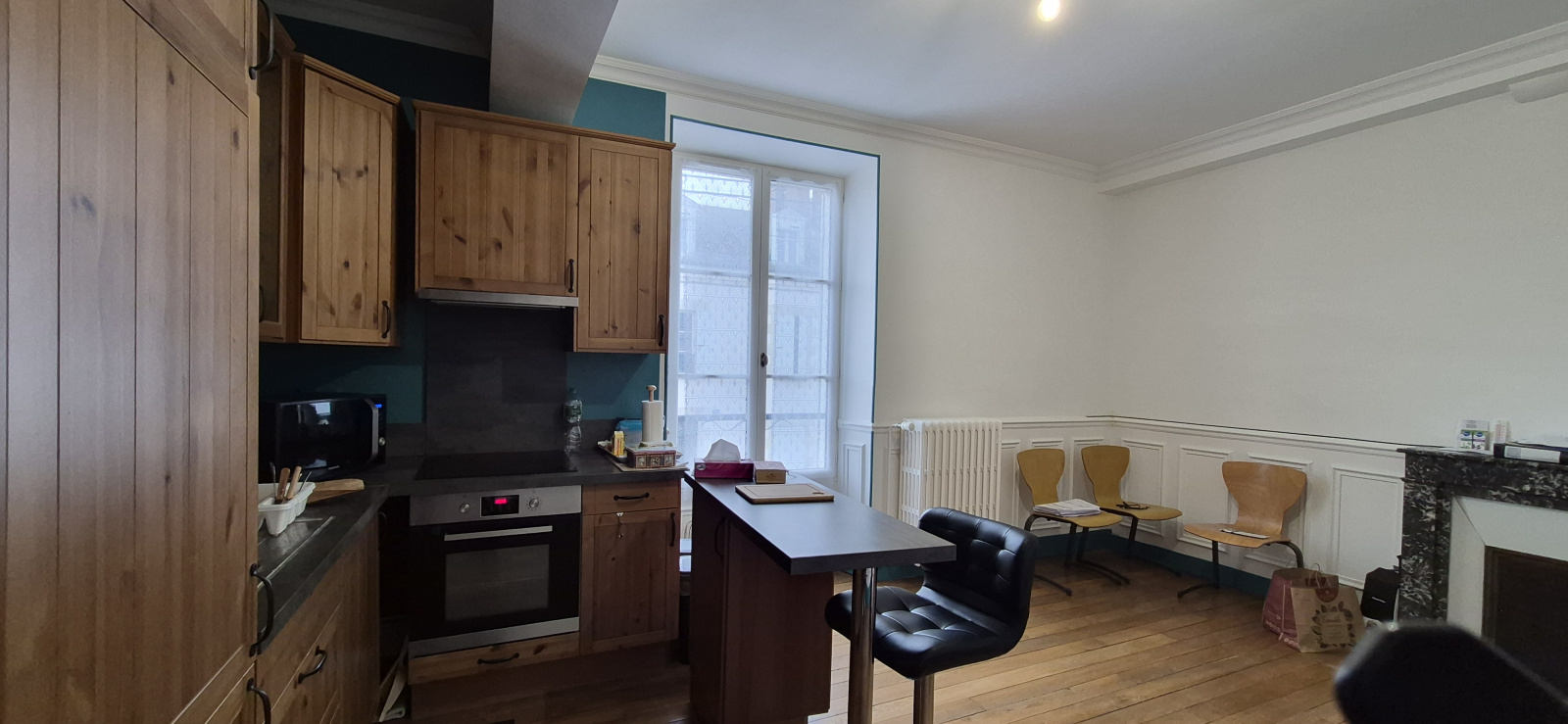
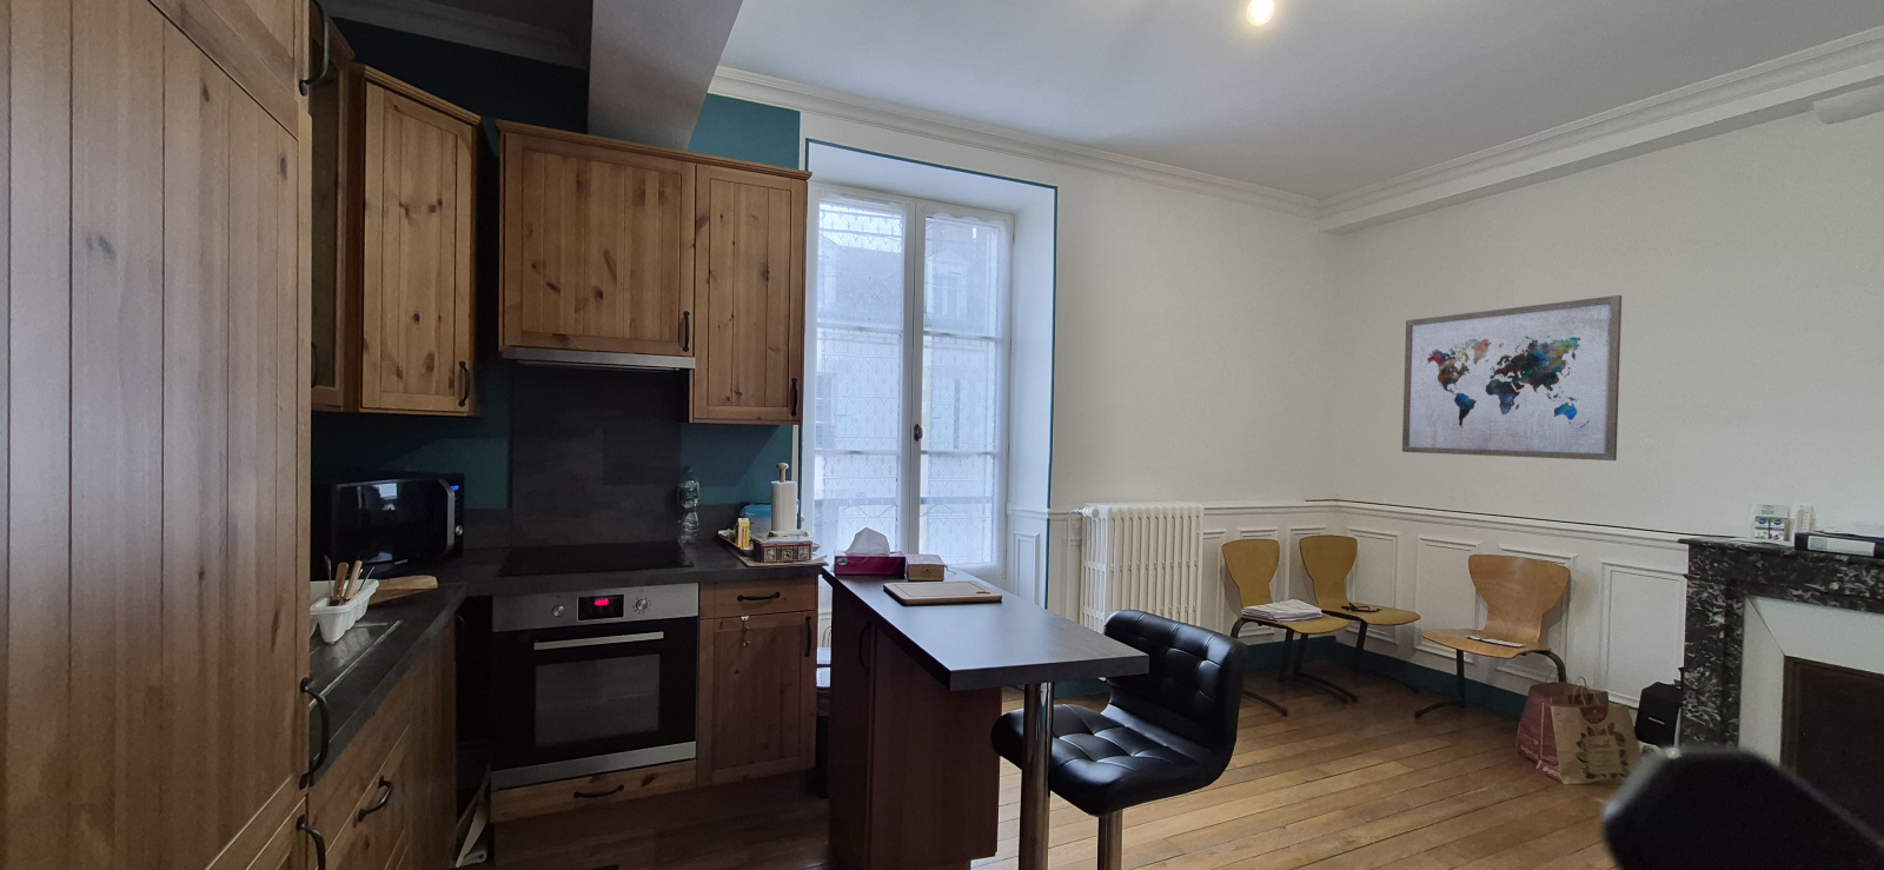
+ wall art [1401,294,1622,461]
